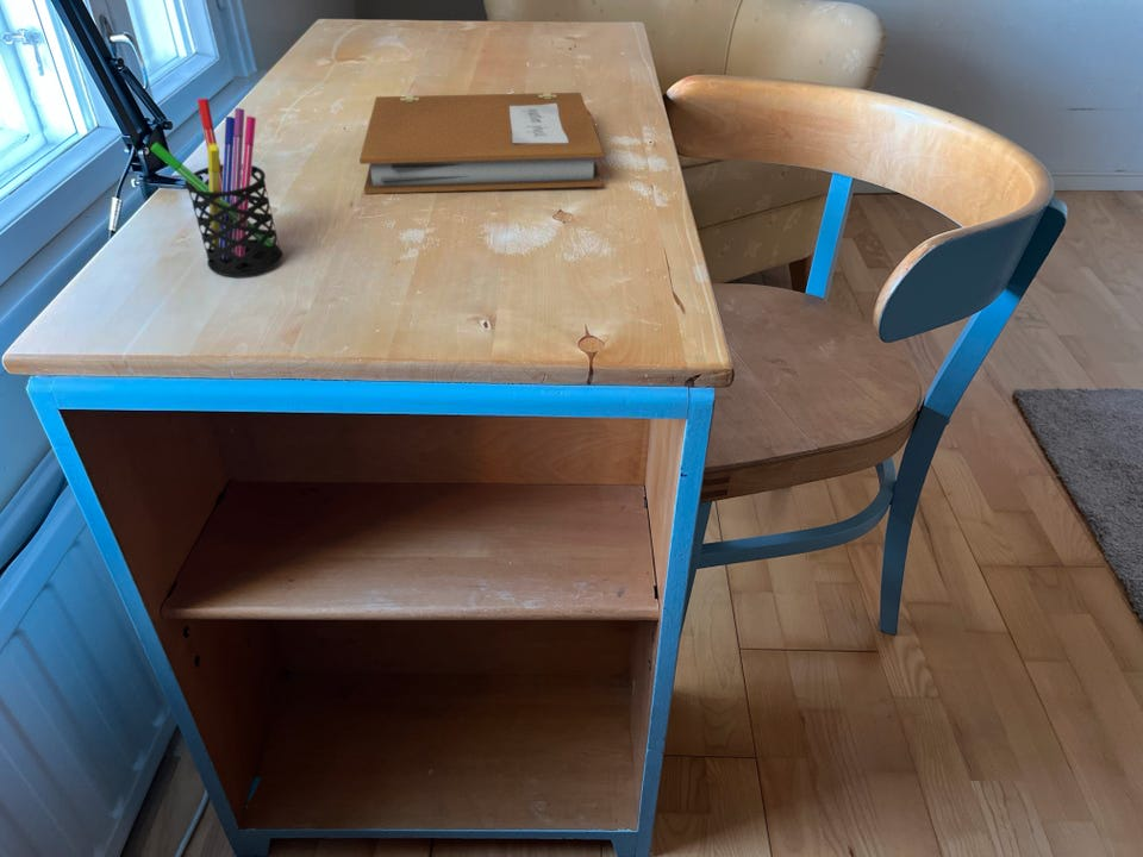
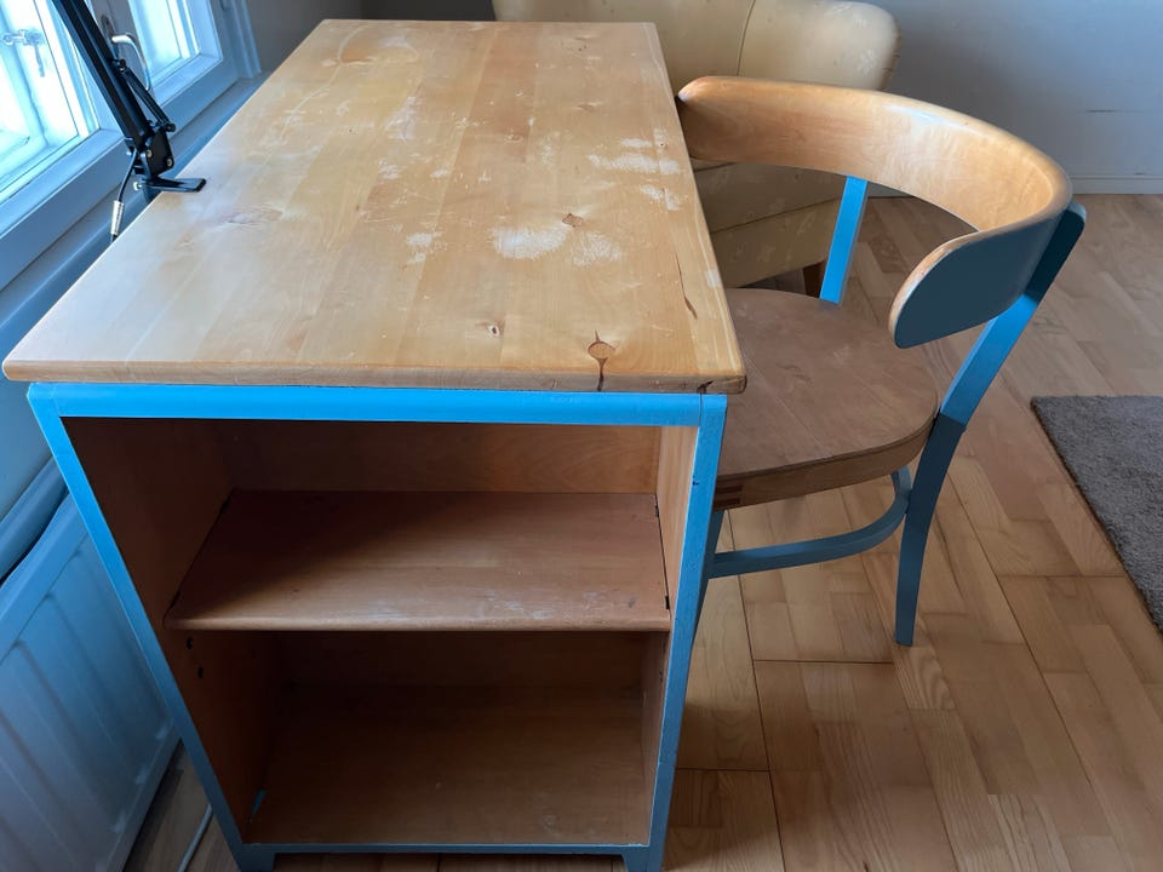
- notebook [358,92,605,195]
- pen holder [150,98,283,277]
